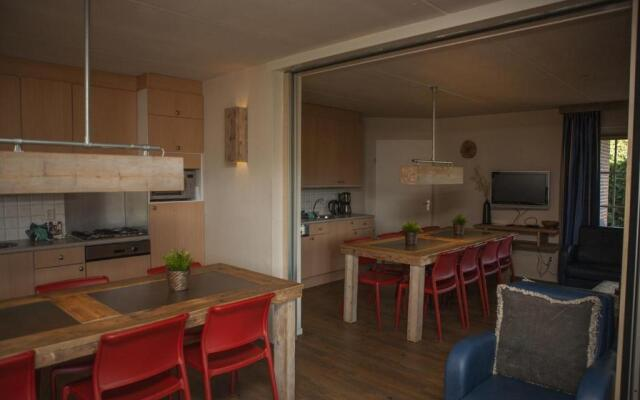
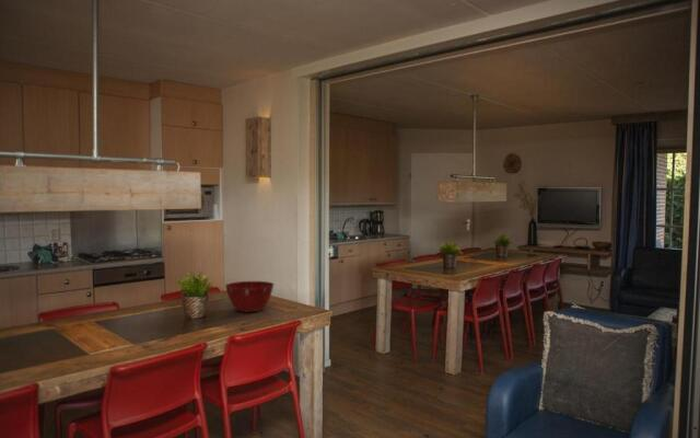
+ mixing bowl [224,280,275,313]
